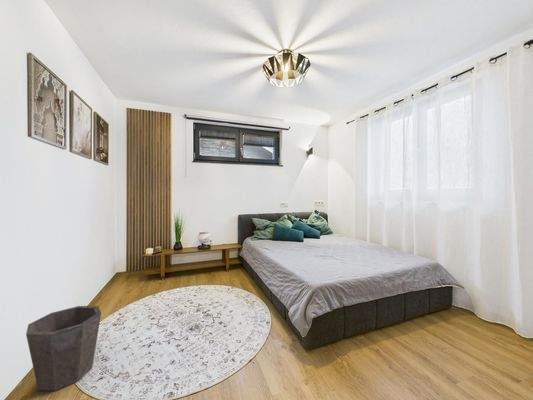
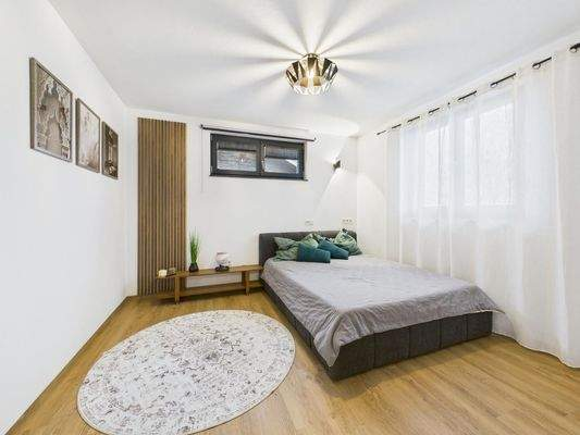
- waste bin [25,305,102,392]
